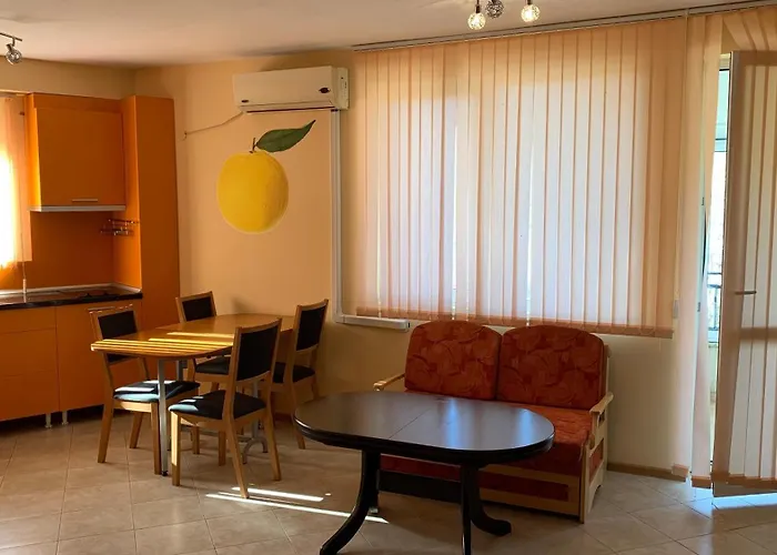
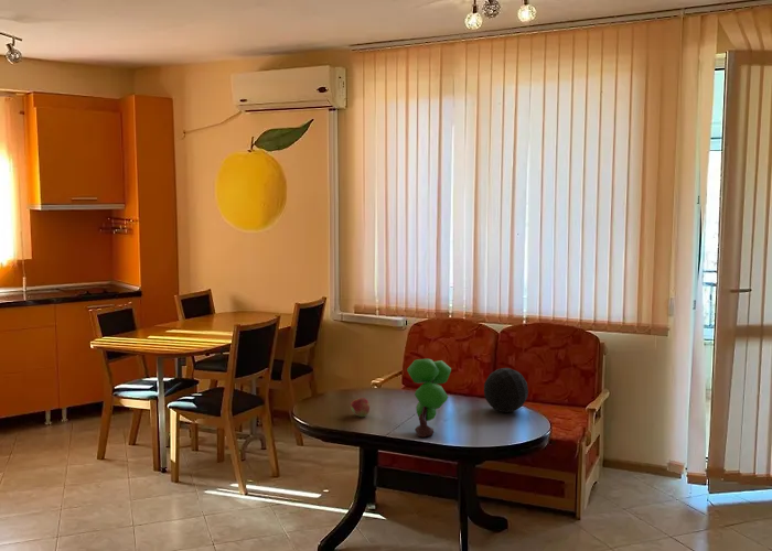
+ decorative orb [483,367,529,413]
+ fruit [350,397,371,418]
+ plant [406,358,452,439]
